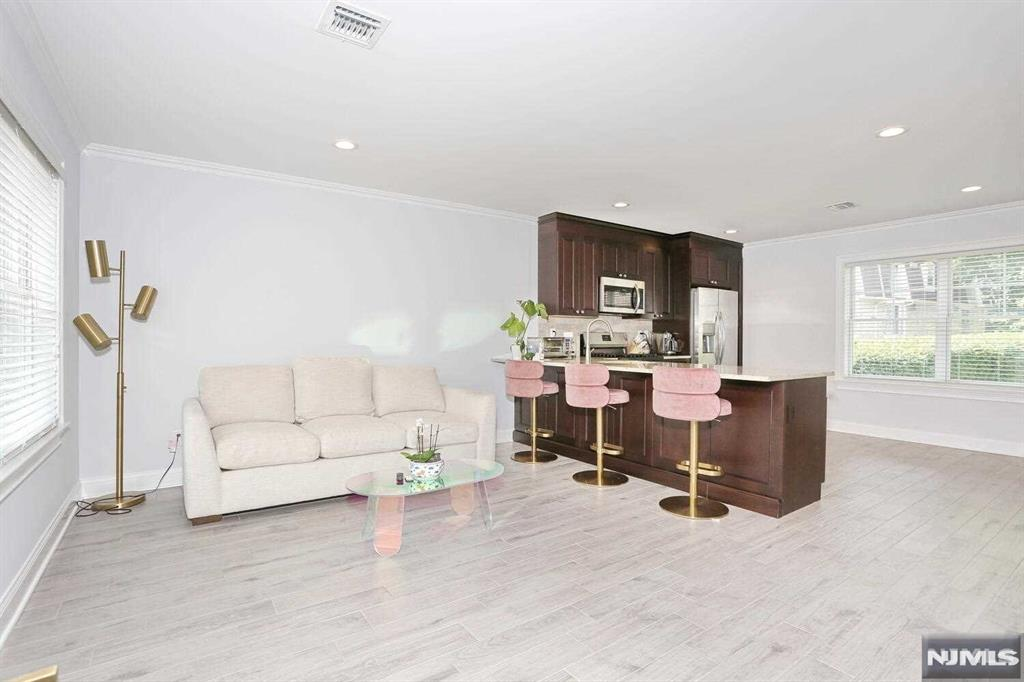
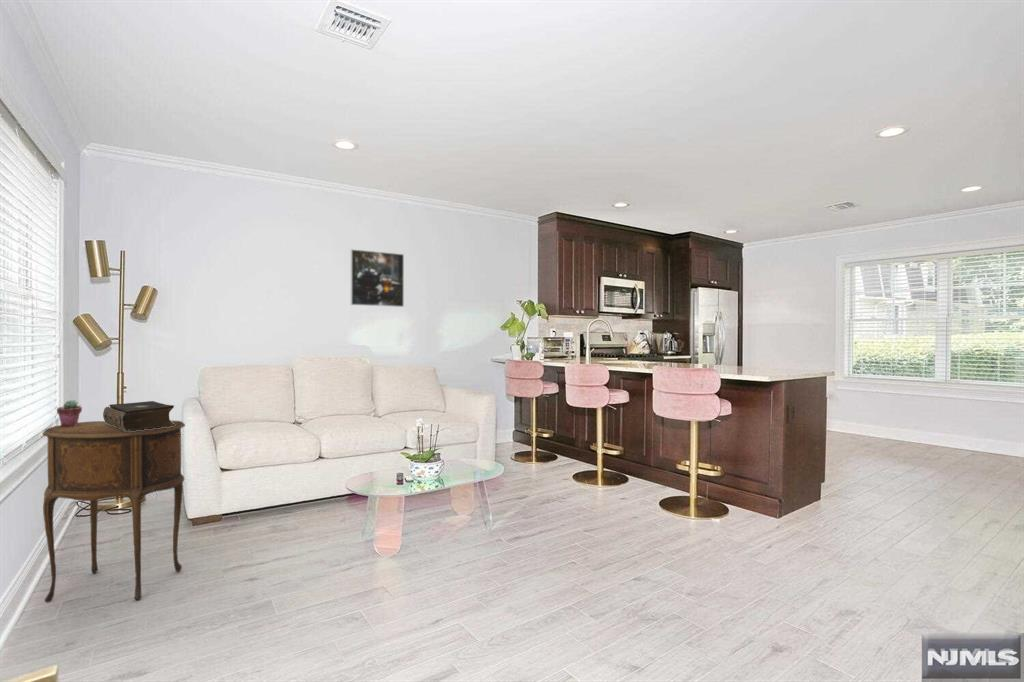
+ book [102,400,175,431]
+ potted succulent [56,399,83,427]
+ side table [41,420,186,603]
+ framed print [350,248,405,308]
